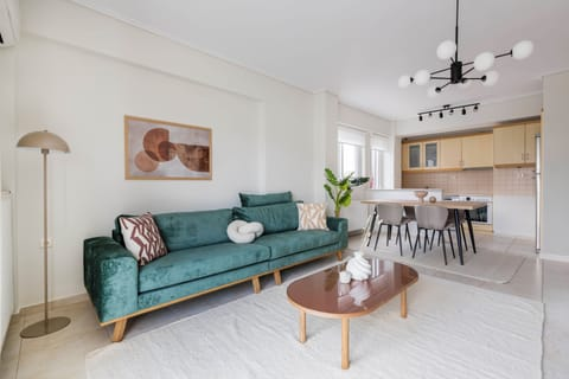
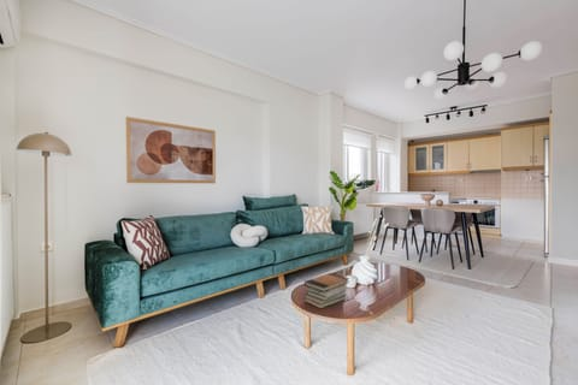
+ book stack [302,272,350,309]
